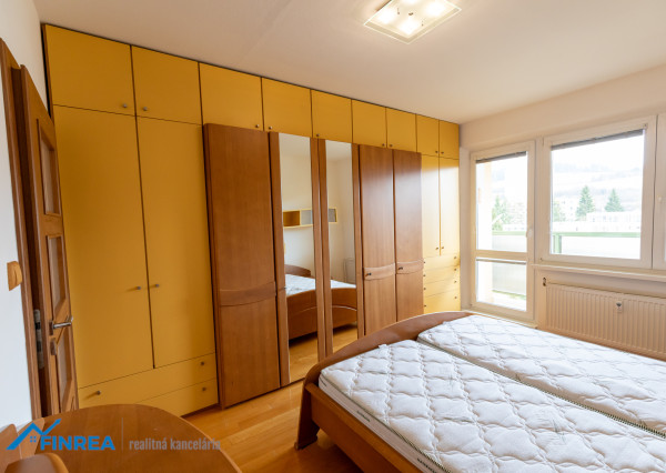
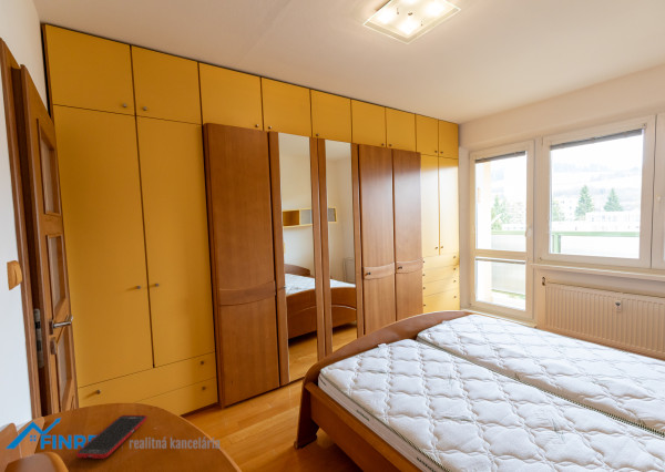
+ cell phone [75,414,147,460]
